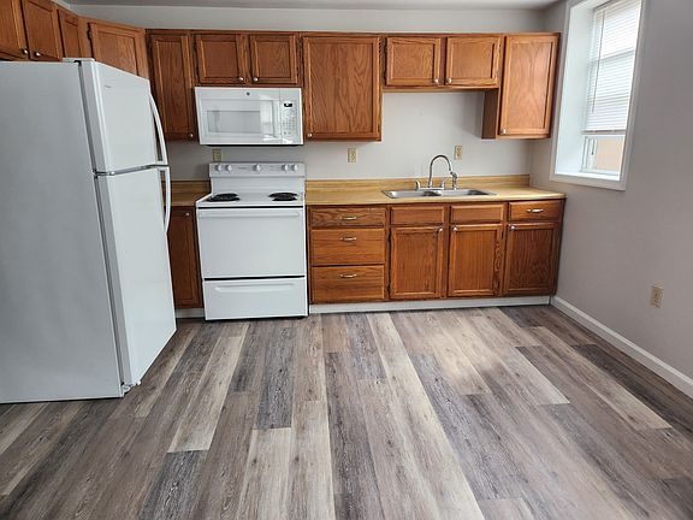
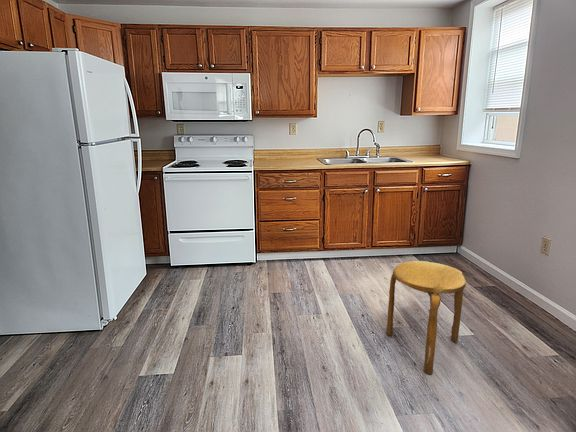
+ stool [385,260,467,375]
